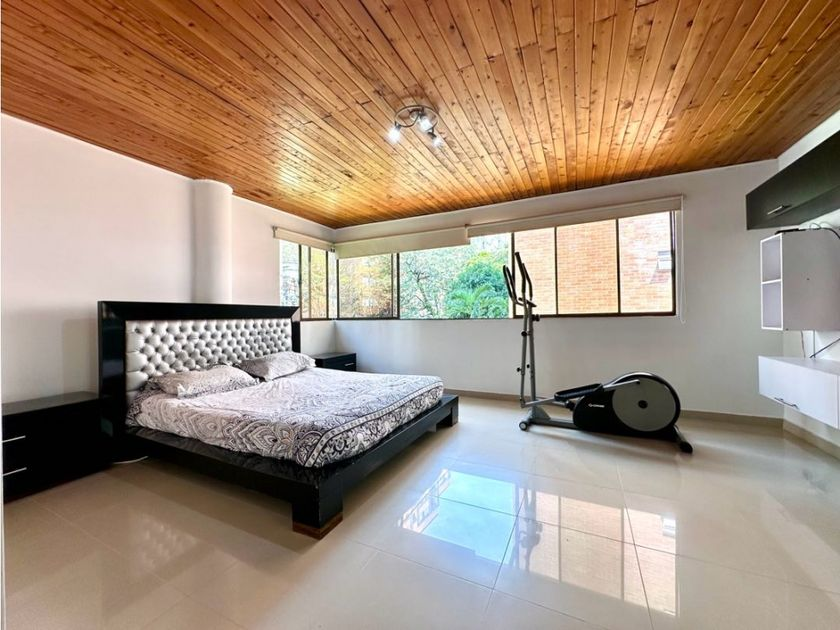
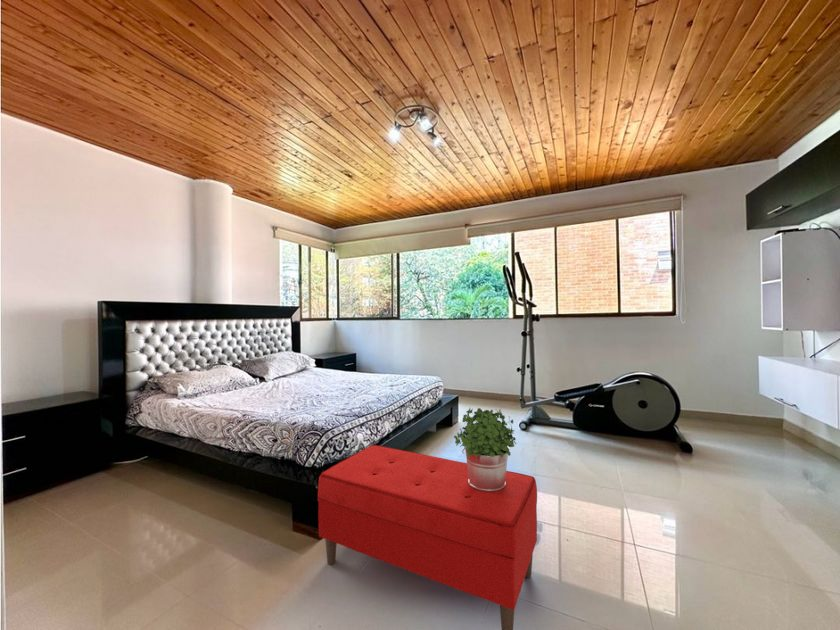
+ bench [317,444,538,630]
+ potted plant [453,407,517,492]
